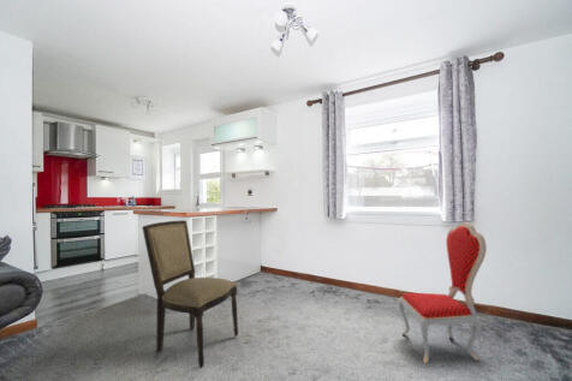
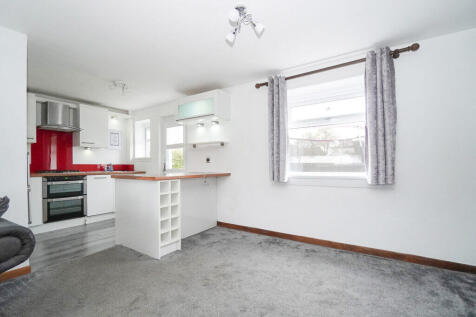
- dining chair [141,219,239,369]
- dining chair [397,221,488,364]
